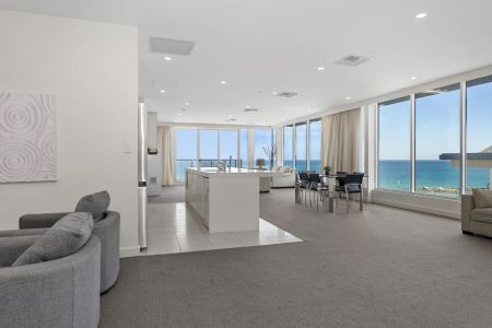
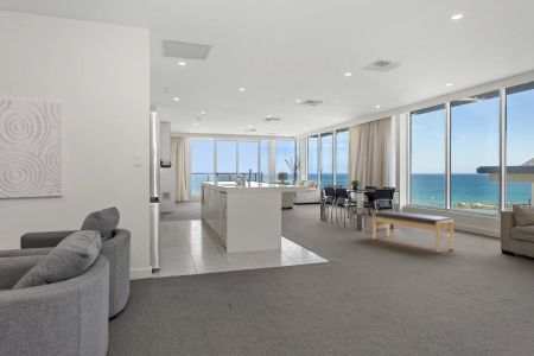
+ bench [371,210,454,254]
